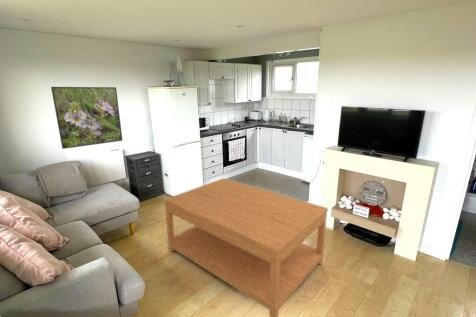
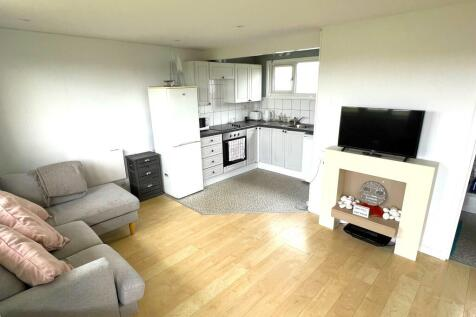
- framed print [50,86,124,150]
- coffee table [163,177,329,317]
